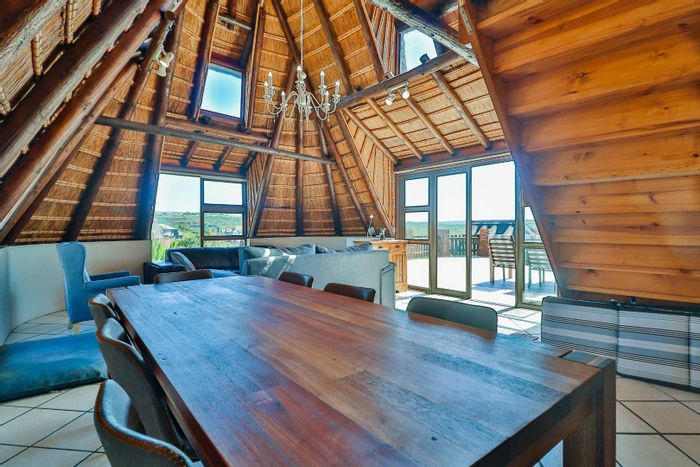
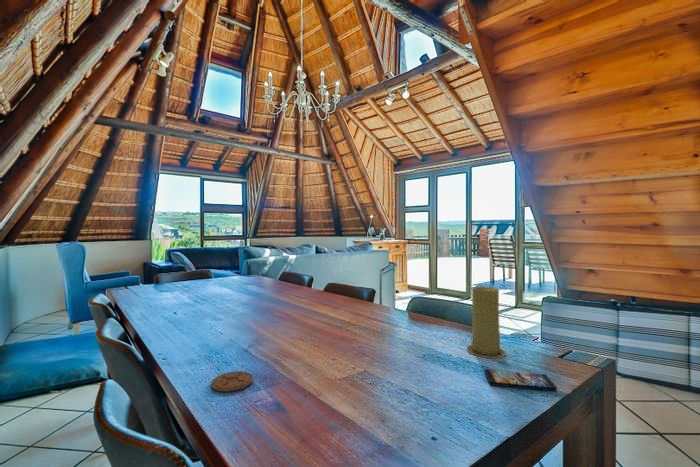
+ coaster [210,370,254,393]
+ smartphone [483,368,558,392]
+ candle [465,285,507,359]
